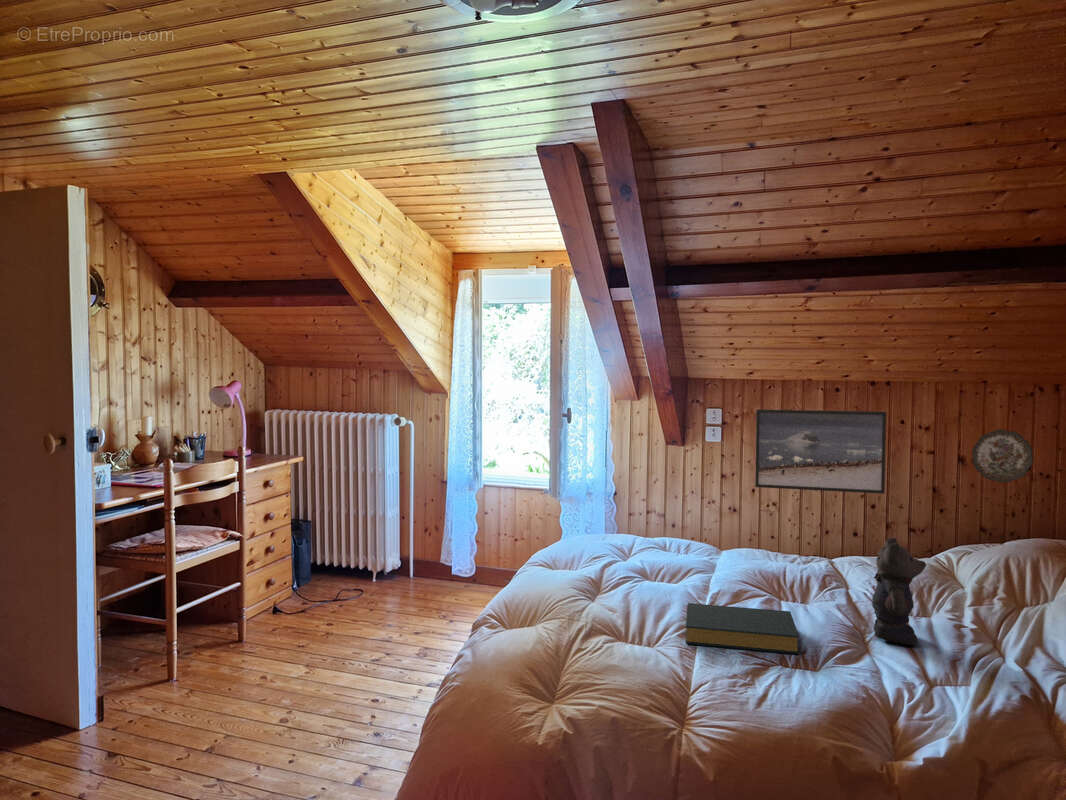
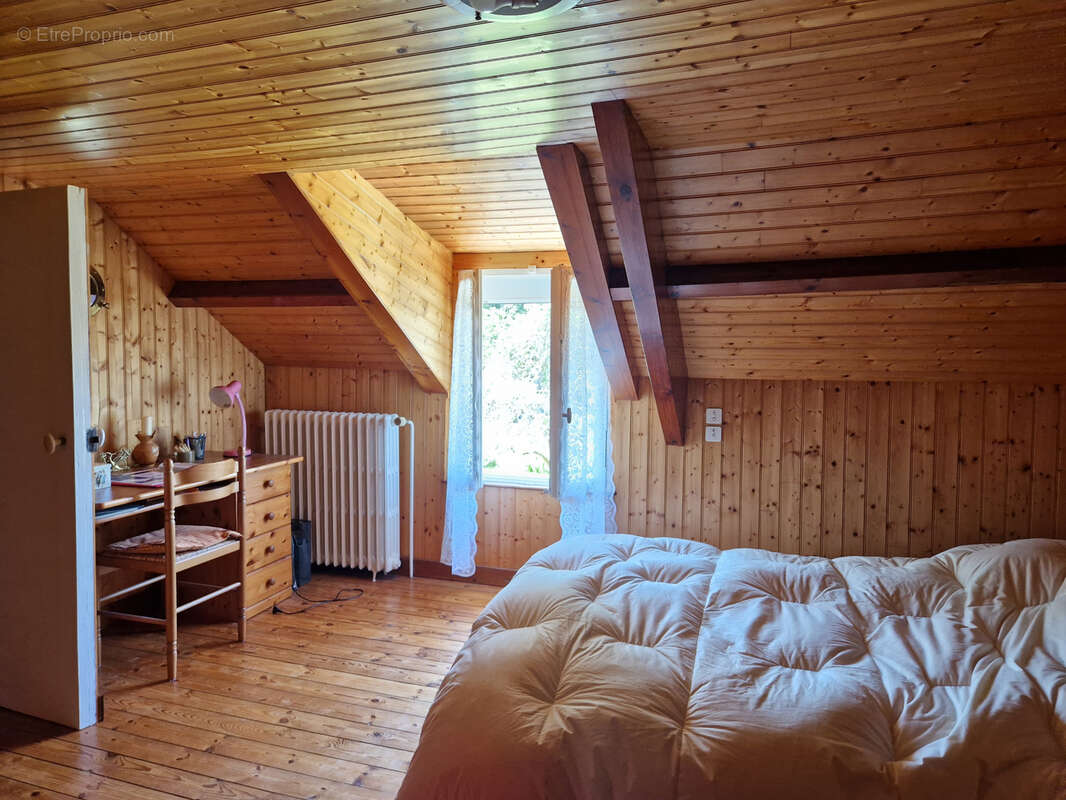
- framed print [754,408,887,495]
- decorative plate [971,429,1034,484]
- hardback book [685,602,800,655]
- bear [863,537,927,646]
